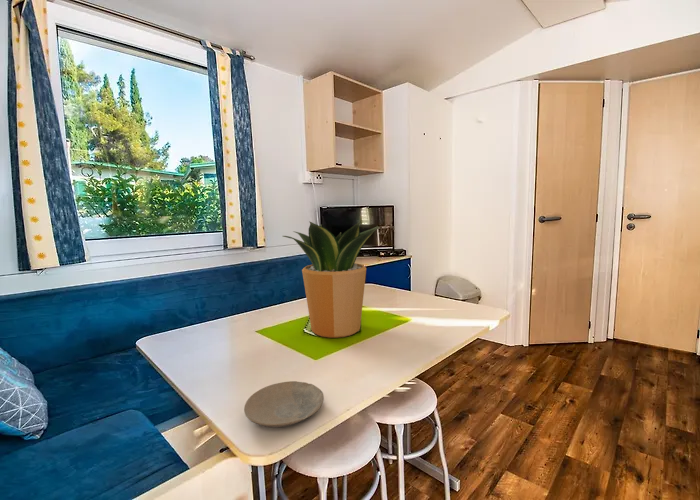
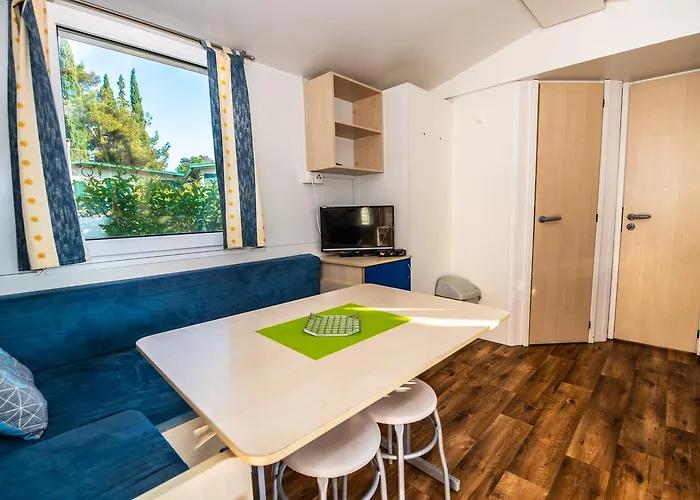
- plate [243,380,325,428]
- potted plant [282,220,381,339]
